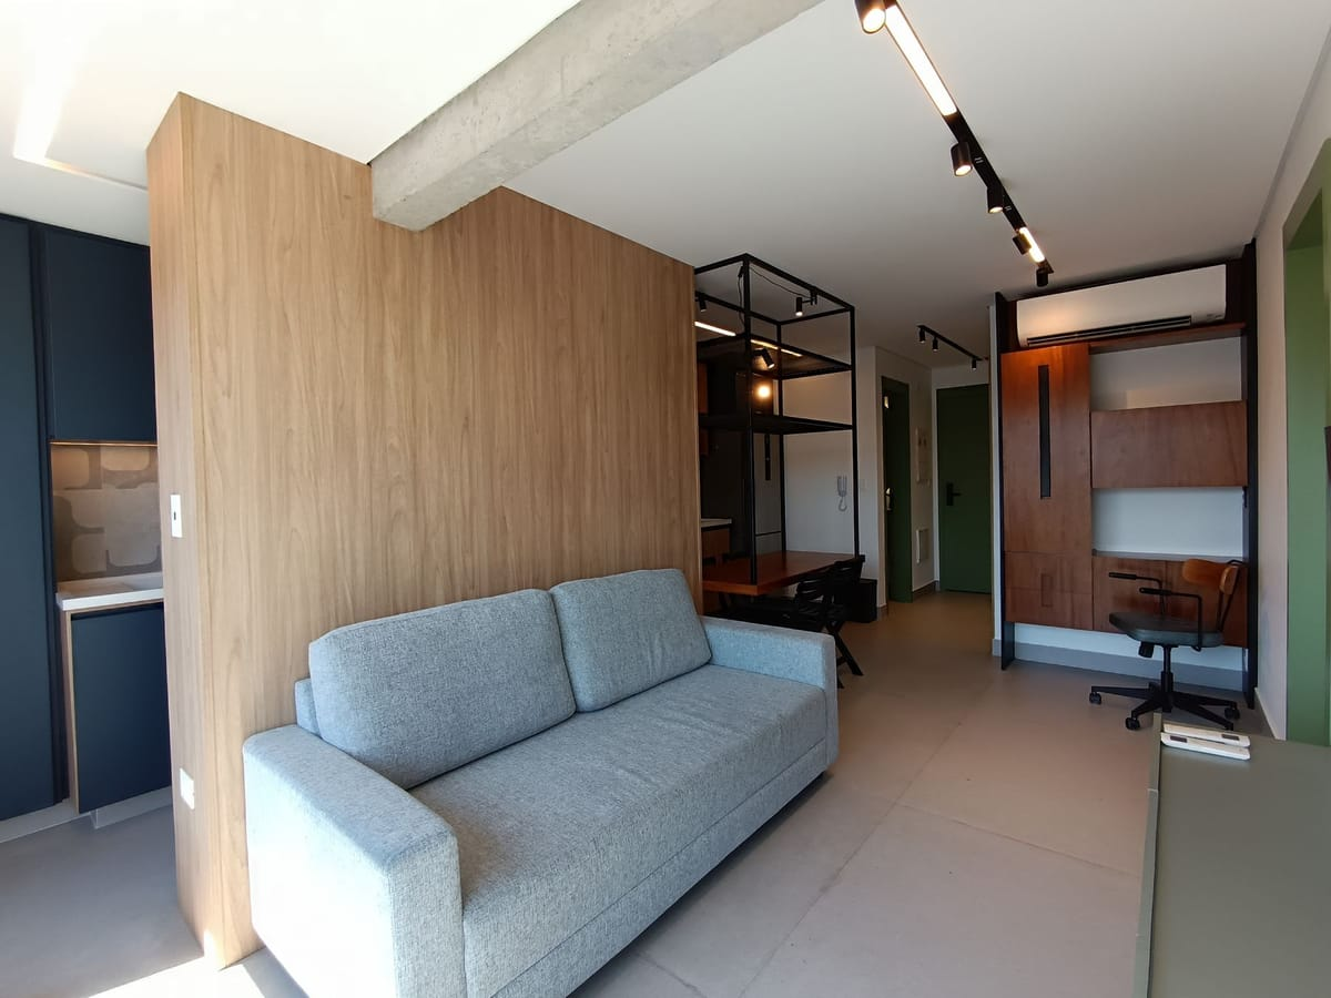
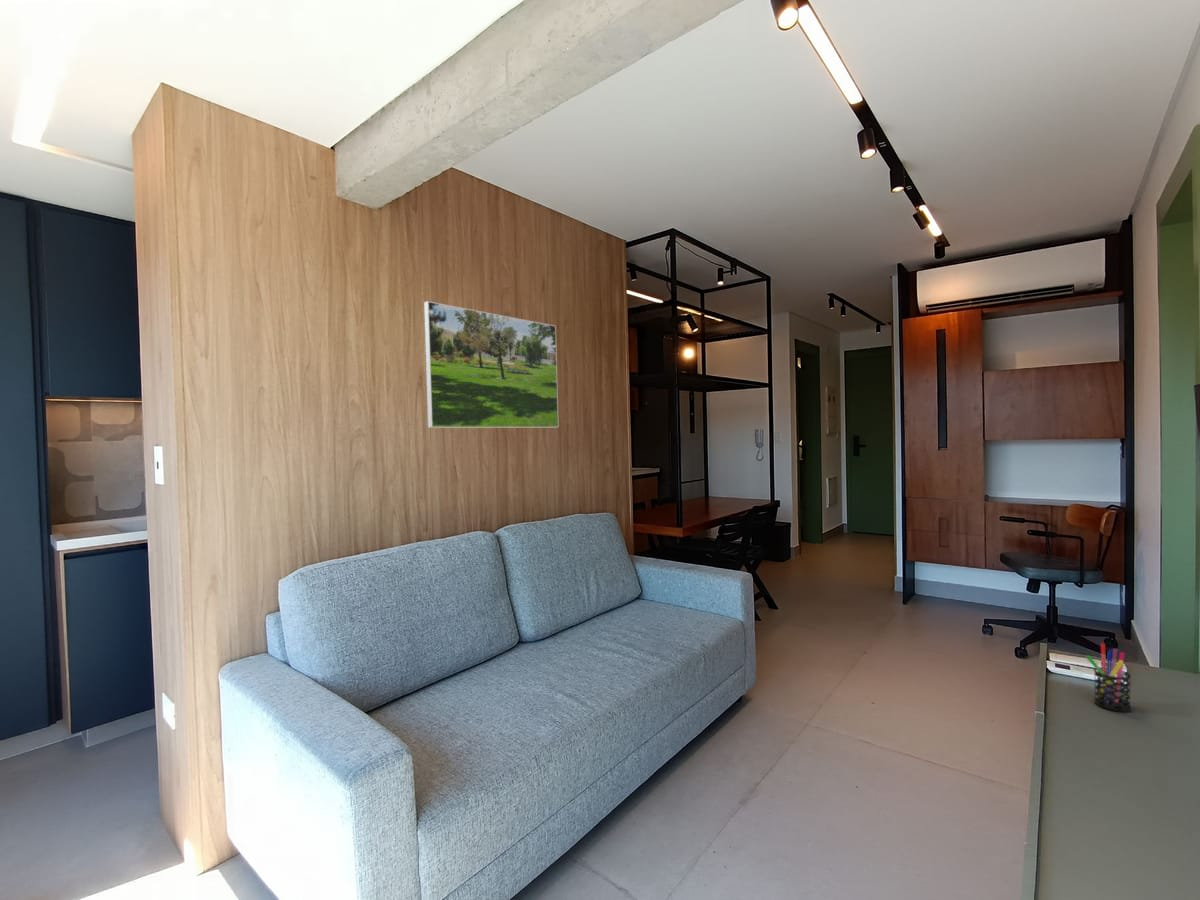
+ pen holder [1085,642,1132,713]
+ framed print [423,300,560,429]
